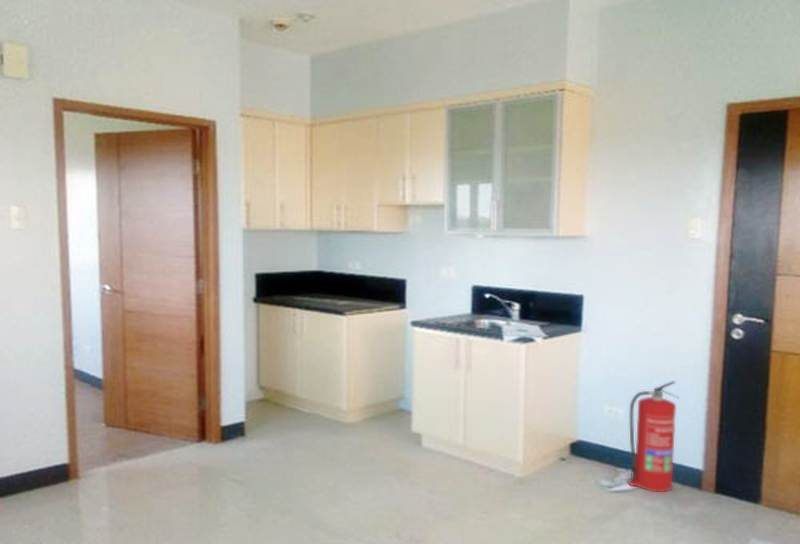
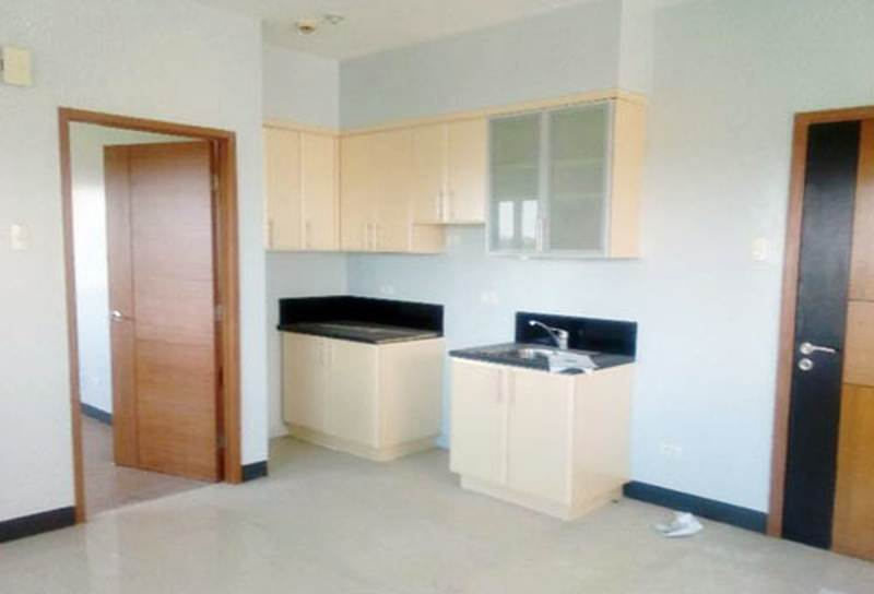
- fire extinguisher [628,380,679,493]
